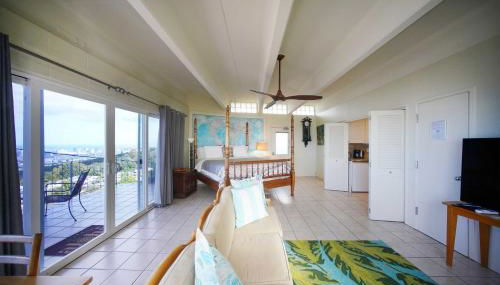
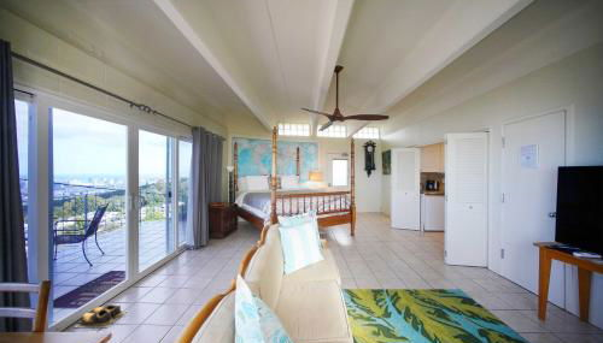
+ shoes [74,303,128,329]
